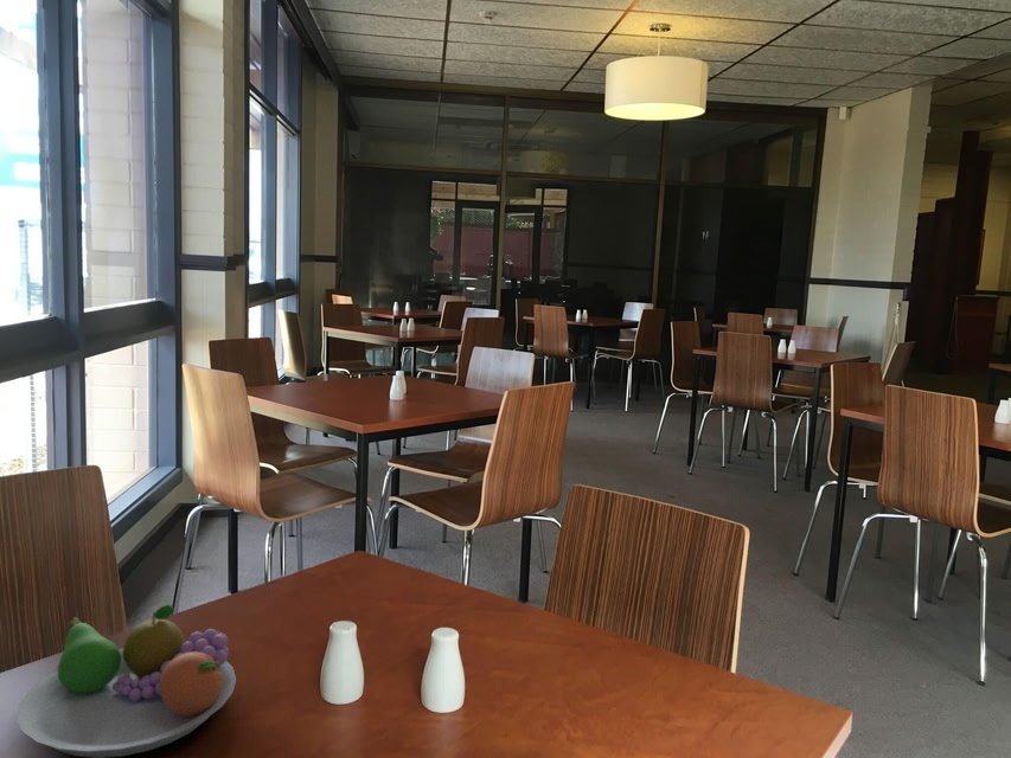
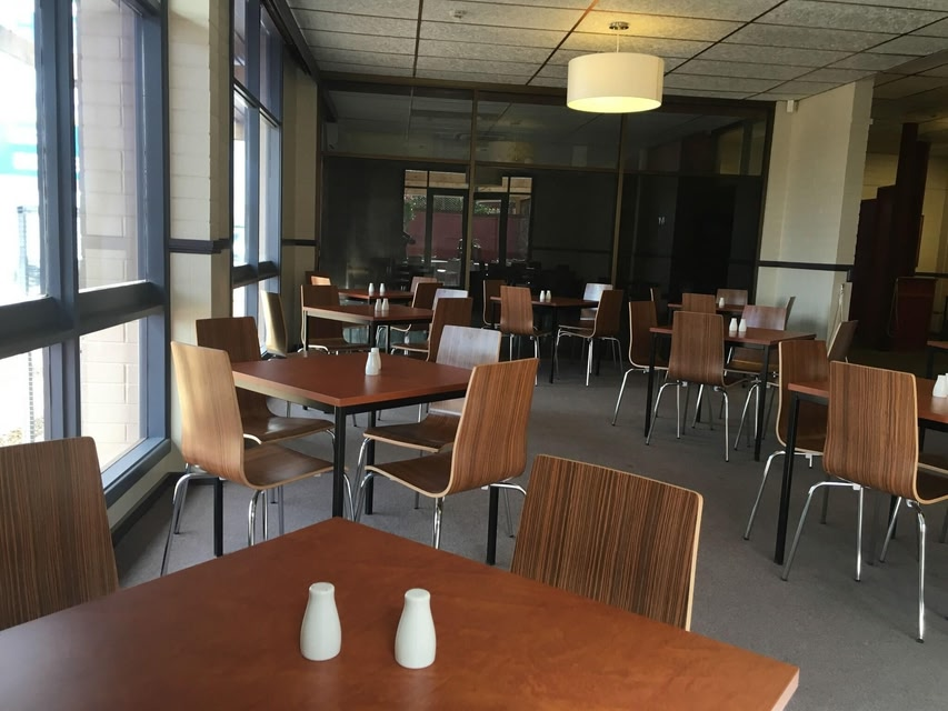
- fruit bowl [15,604,237,758]
